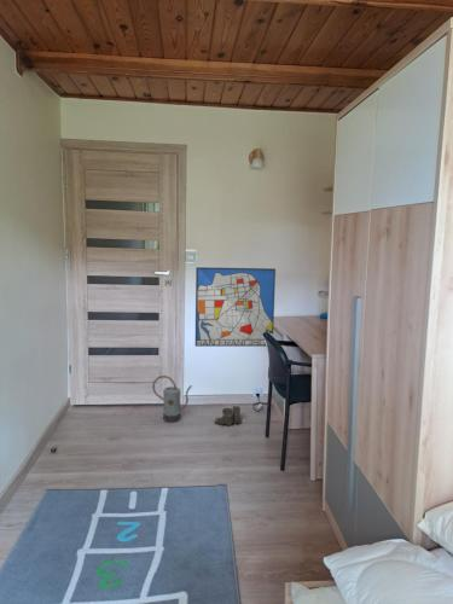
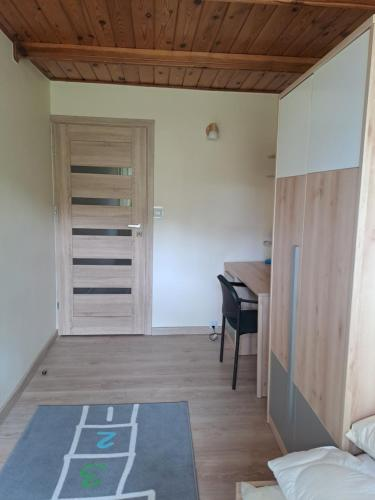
- boots [214,405,242,426]
- wall art [194,266,277,348]
- watering can [151,374,193,423]
